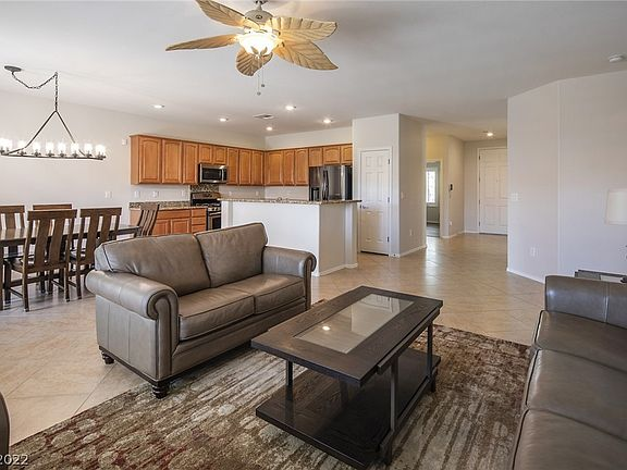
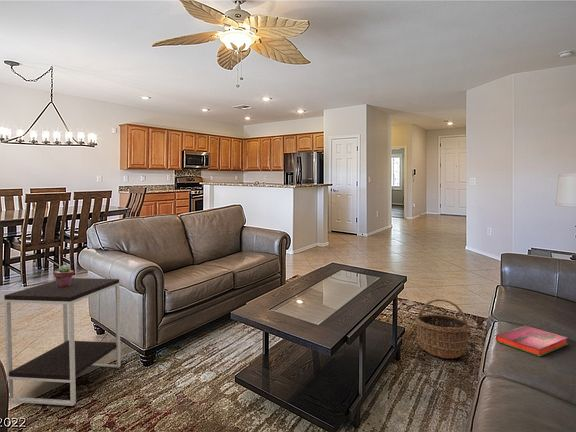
+ side table [3,277,122,407]
+ hardback book [495,324,568,357]
+ potted succulent [53,264,75,287]
+ wicker basket [415,298,470,360]
